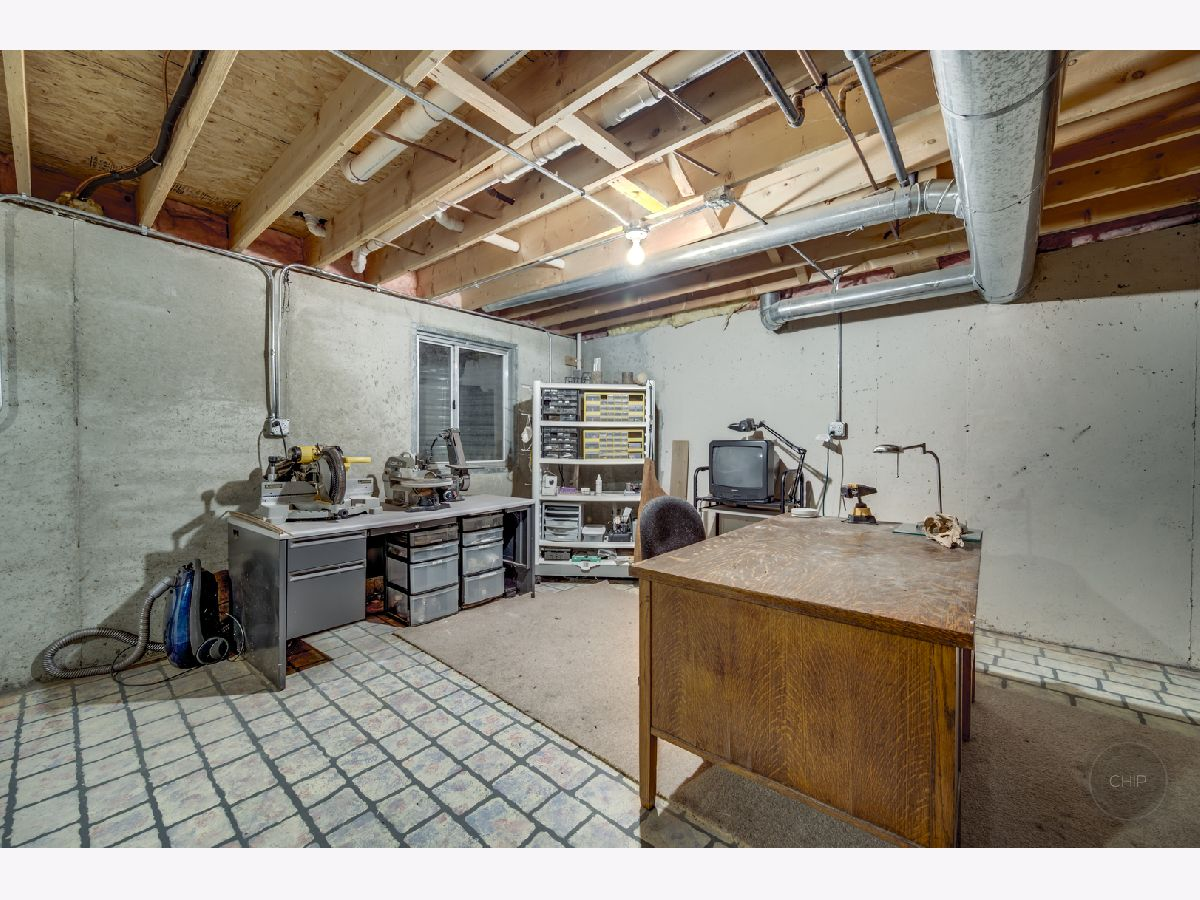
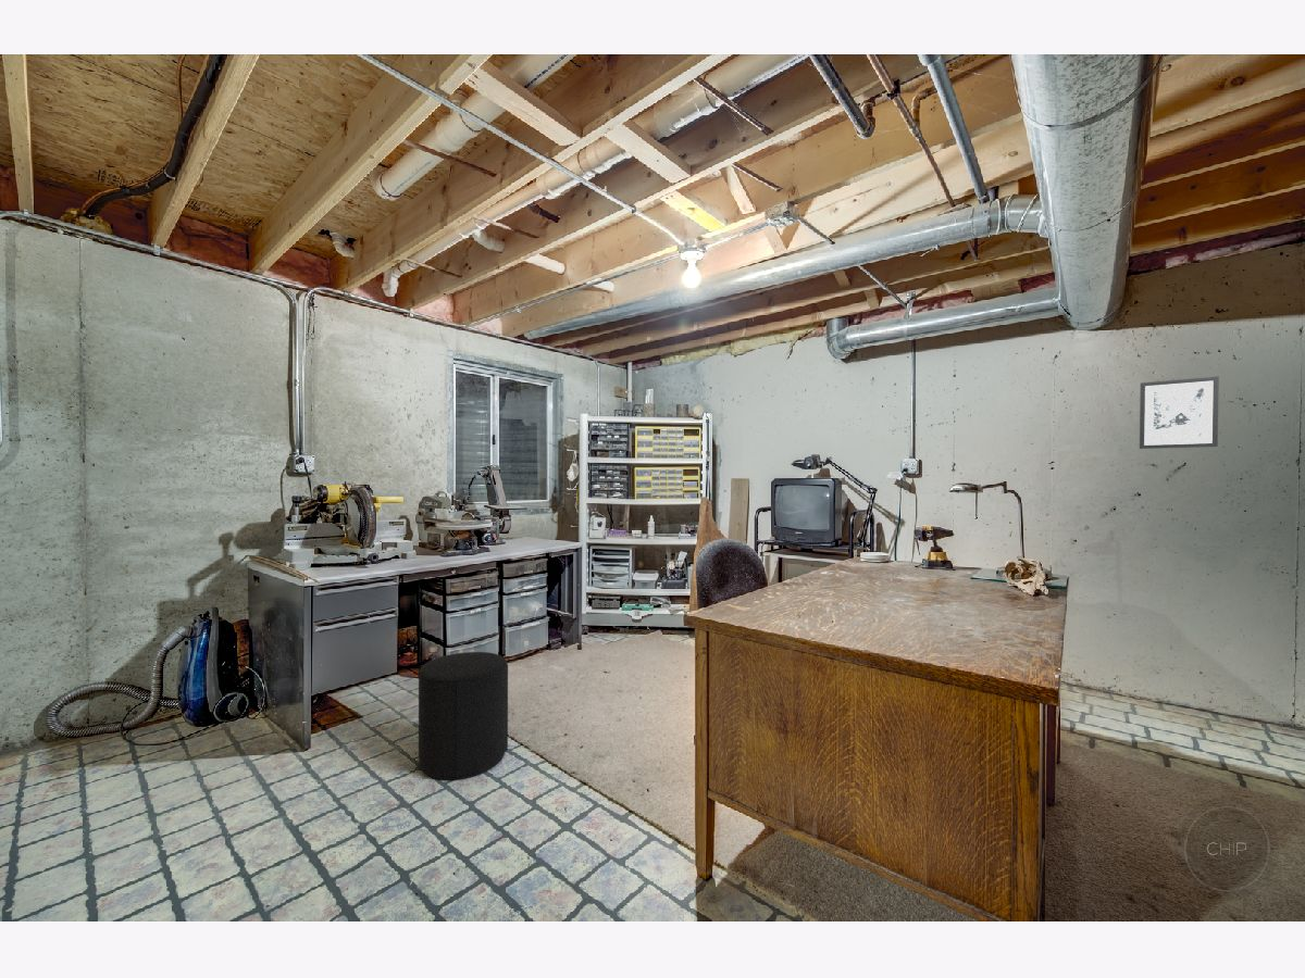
+ stool [418,651,509,780]
+ wall art [1139,375,1220,450]
